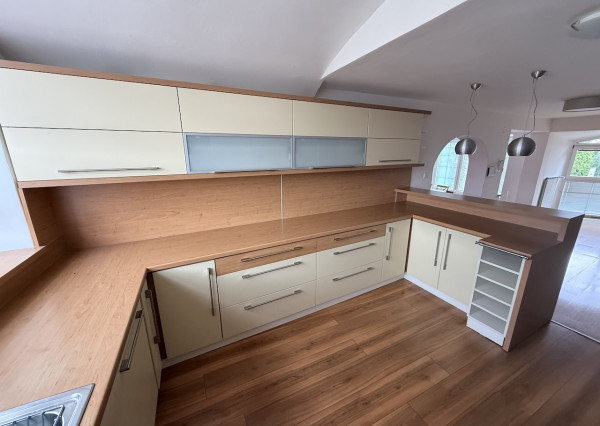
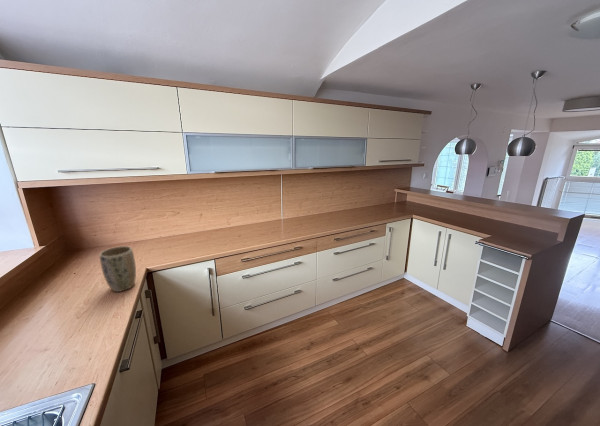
+ plant pot [99,245,137,293]
